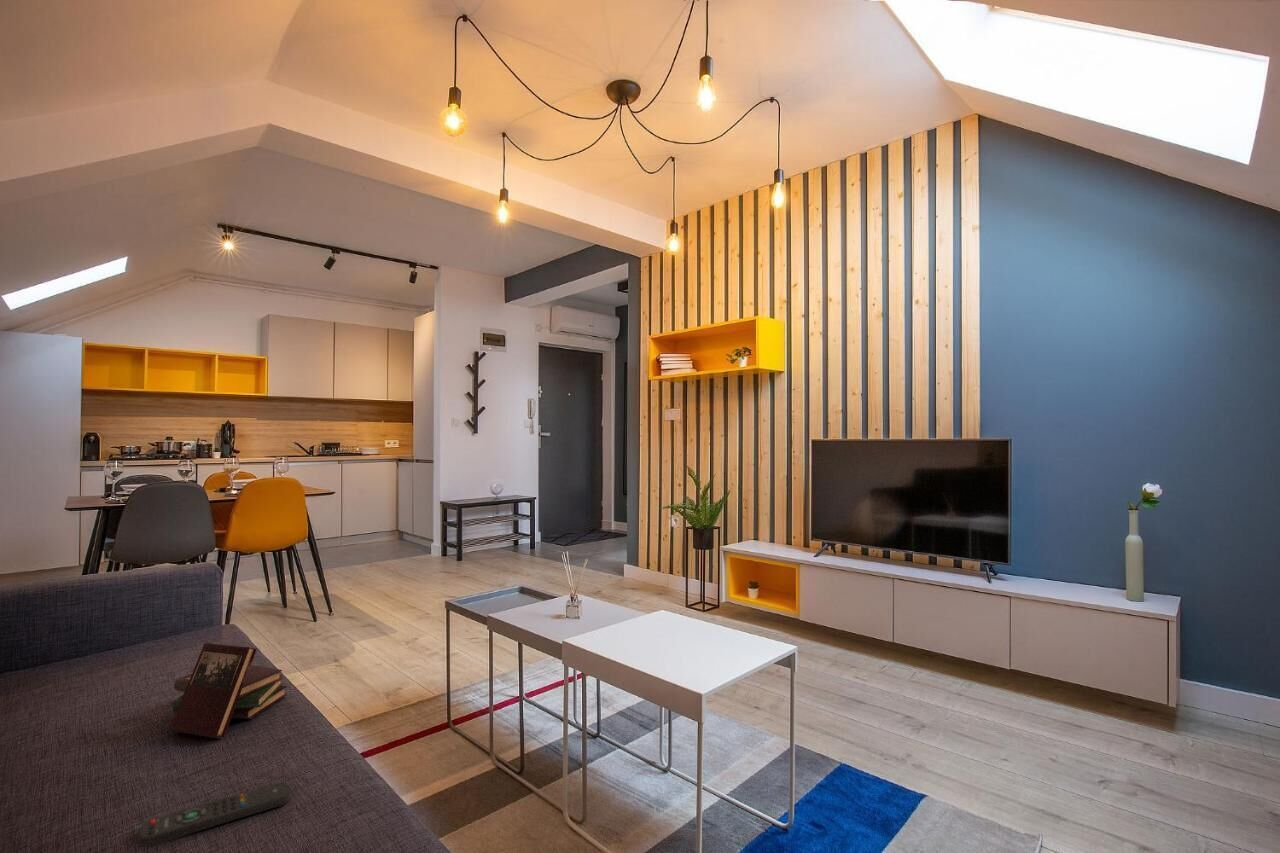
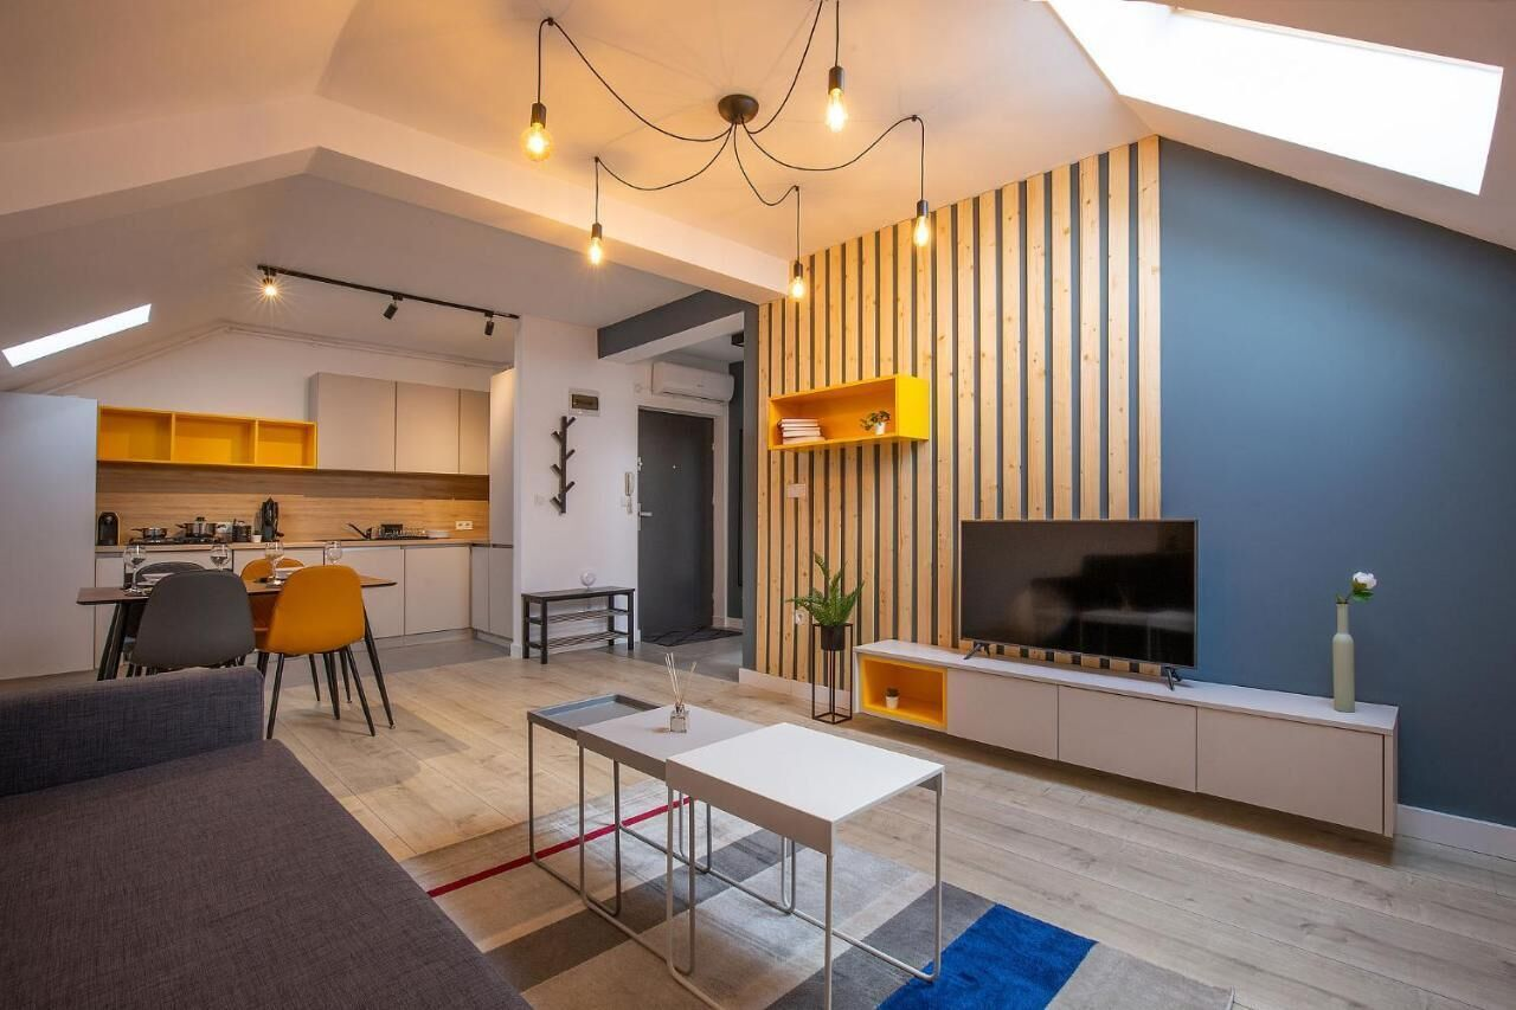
- book [168,642,288,738]
- remote control [137,781,291,848]
